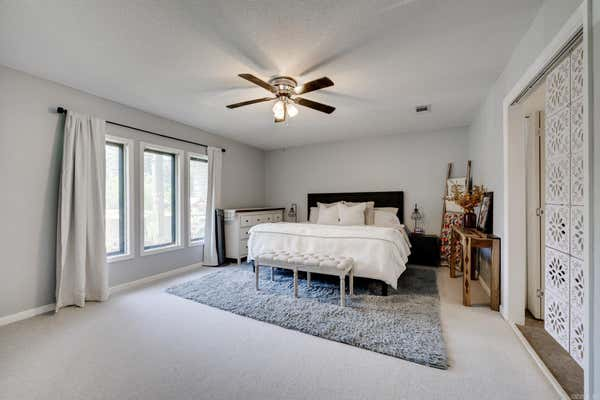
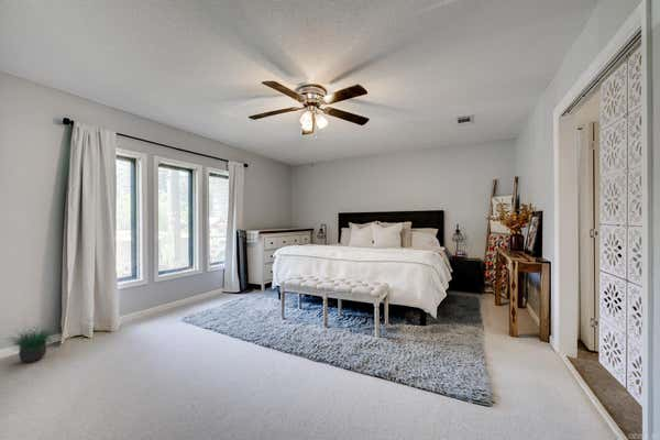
+ potted plant [3,319,64,364]
